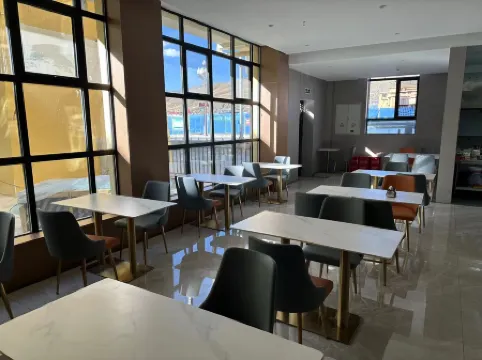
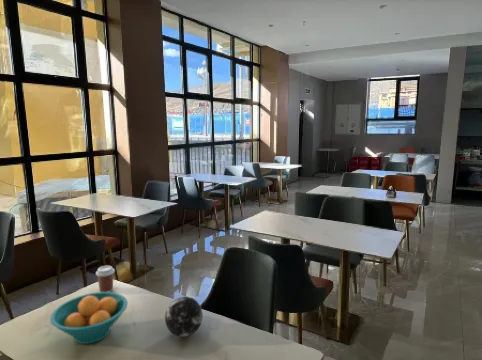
+ decorative orb [164,295,204,338]
+ fruit bowl [49,291,129,345]
+ coffee cup [95,265,116,292]
